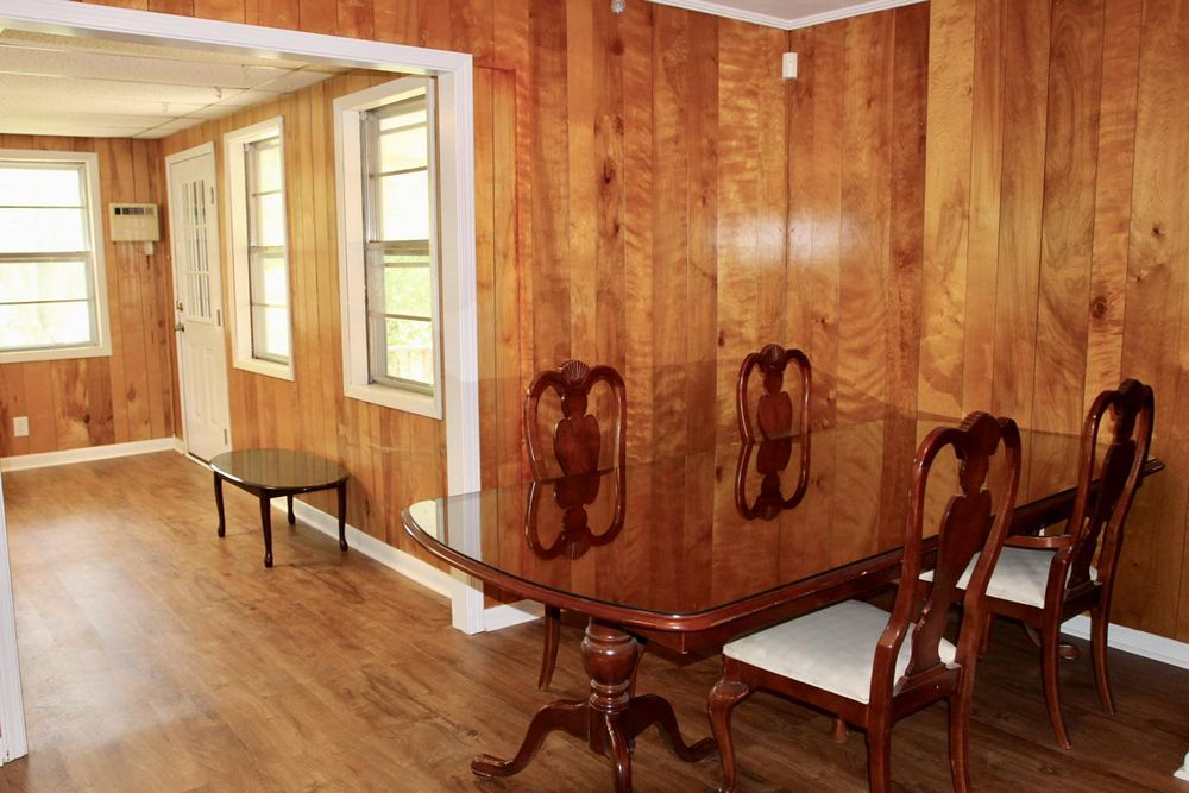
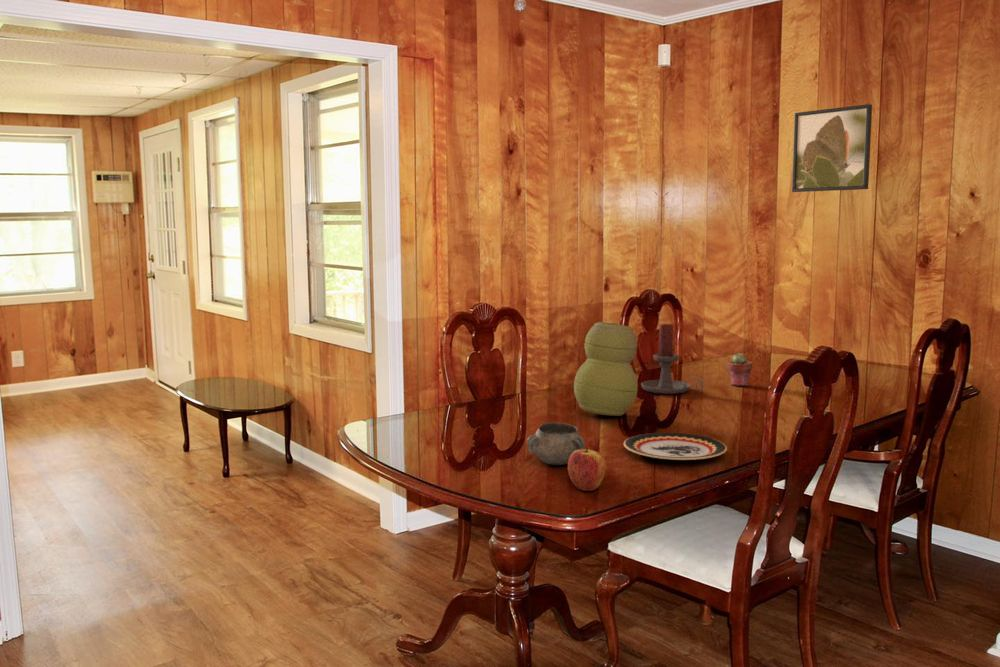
+ apple [567,447,607,492]
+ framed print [791,103,873,193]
+ plate [623,432,728,461]
+ vase [573,321,639,417]
+ decorative bowl [526,421,586,466]
+ candle holder [640,323,705,395]
+ potted succulent [727,353,753,387]
